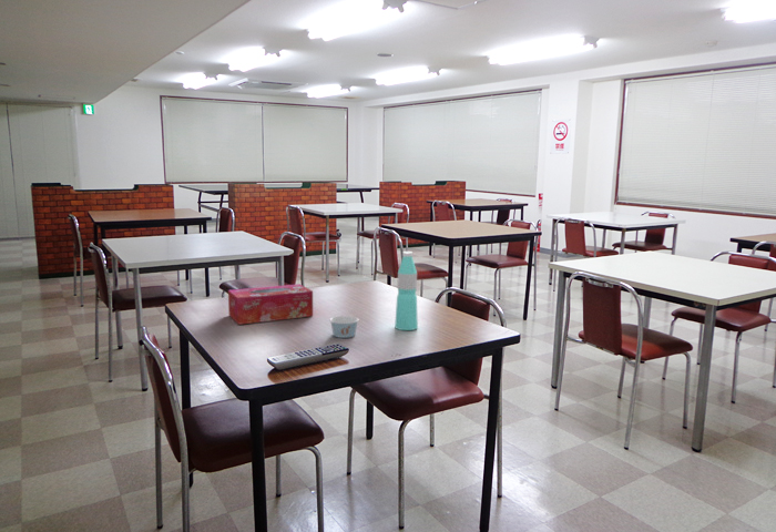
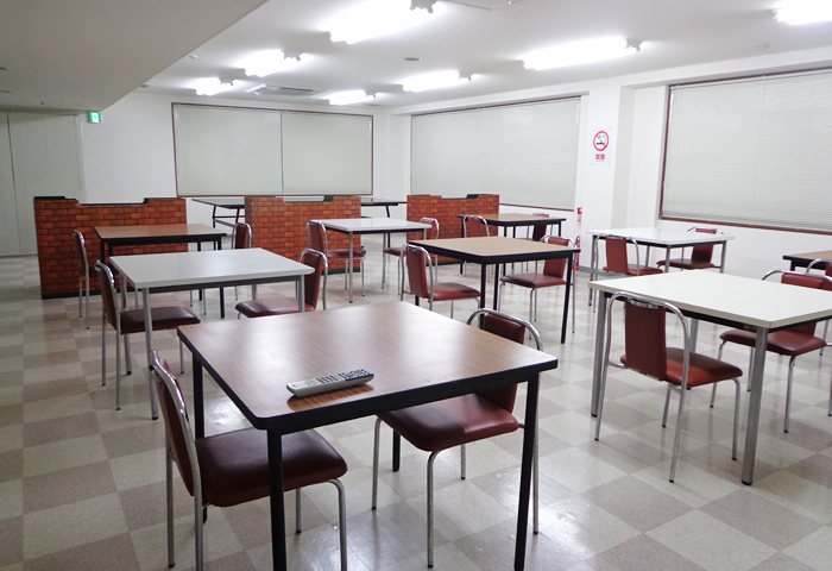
- water bottle [394,250,419,331]
- paper cup [329,315,359,339]
- tissue box [227,283,314,326]
